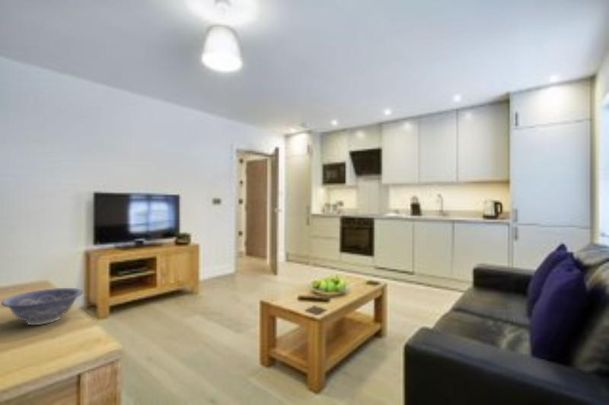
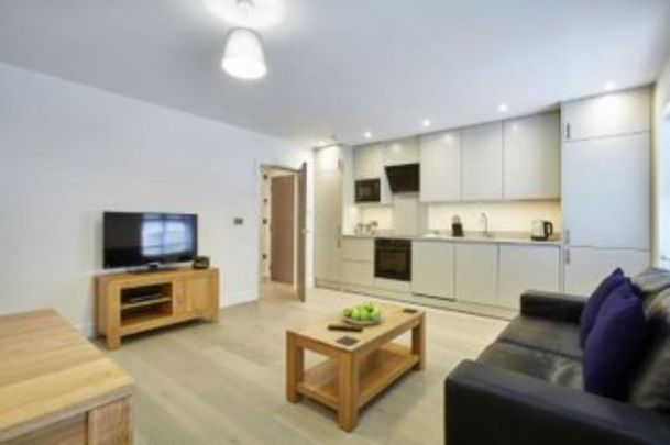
- decorative bowl [0,287,84,326]
